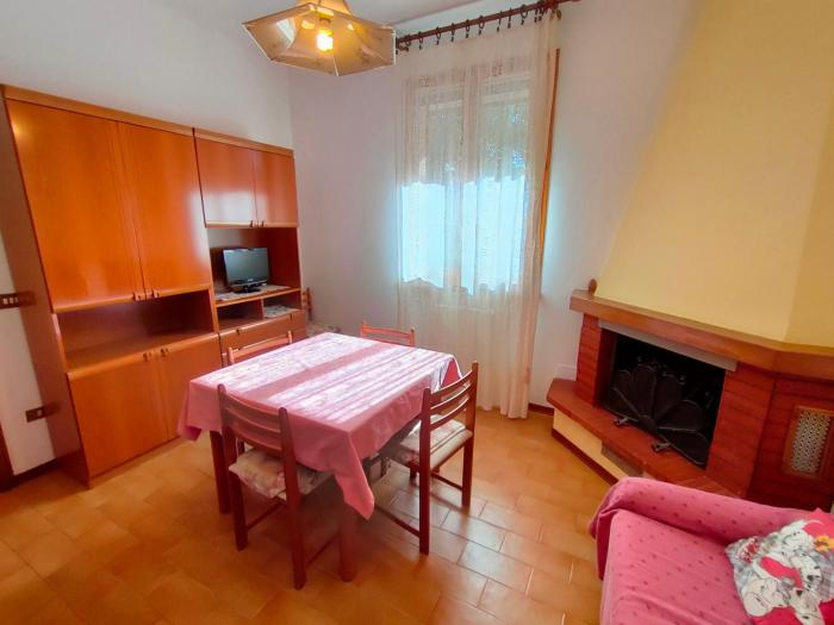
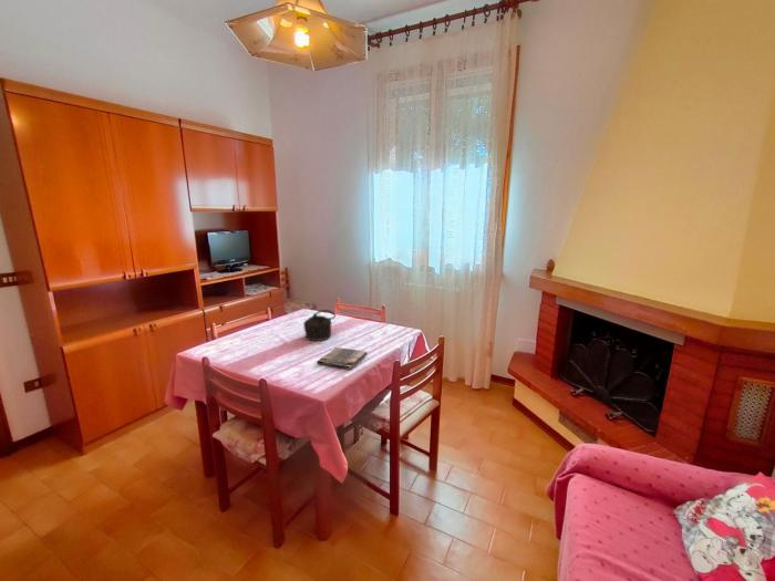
+ teapot [302,309,337,342]
+ dish towel [316,346,369,371]
